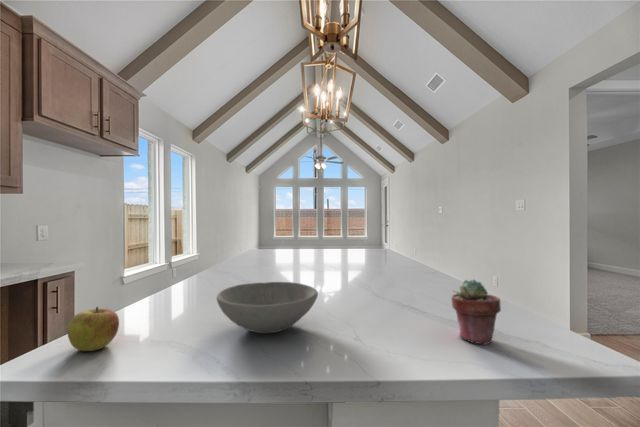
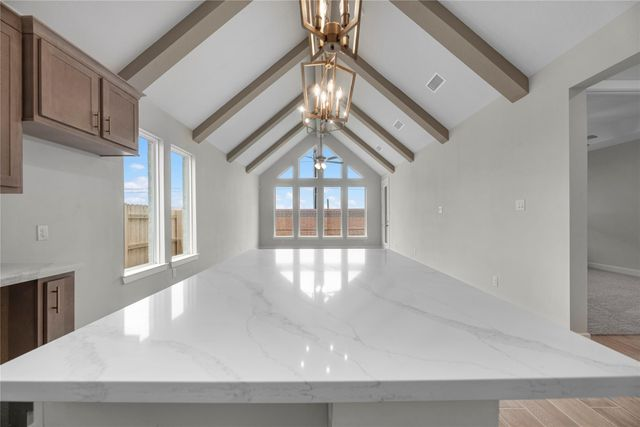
- apple [66,306,120,352]
- potted succulent [450,278,502,346]
- bowl [216,281,319,334]
